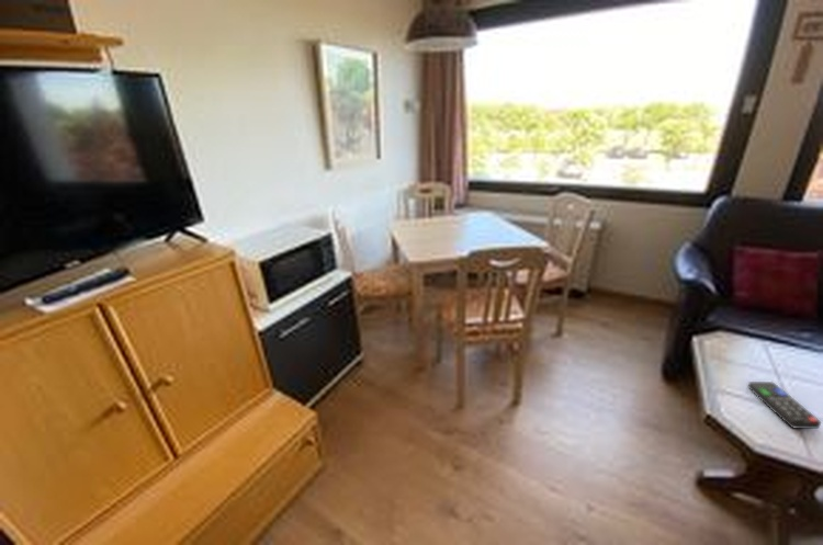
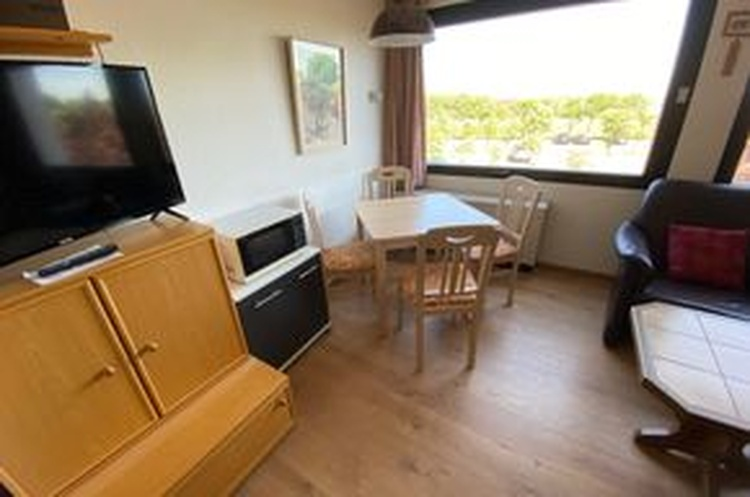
- remote control [746,381,822,430]
